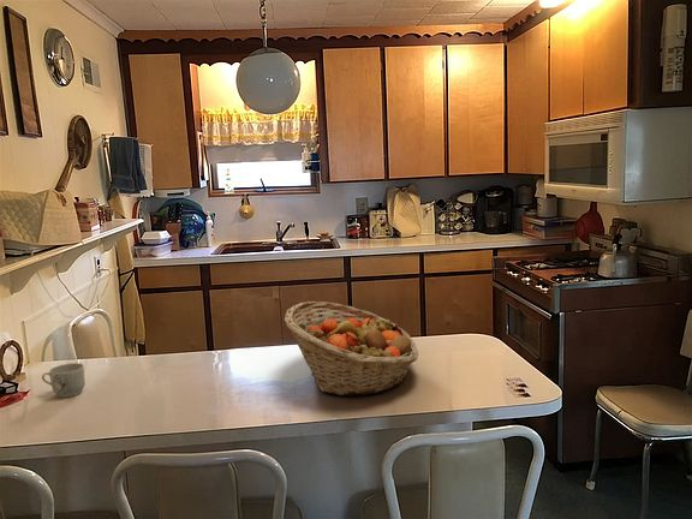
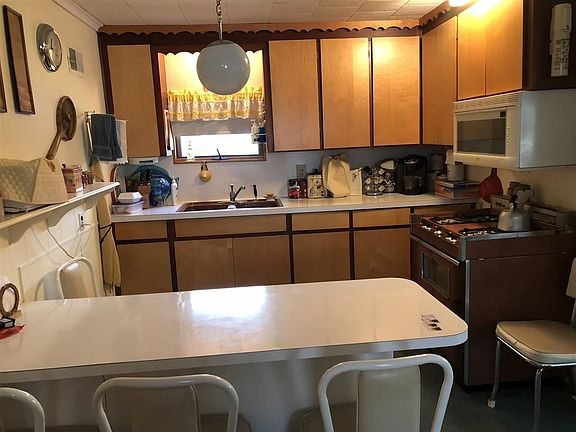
- mug [41,362,86,399]
- fruit basket [284,300,419,396]
